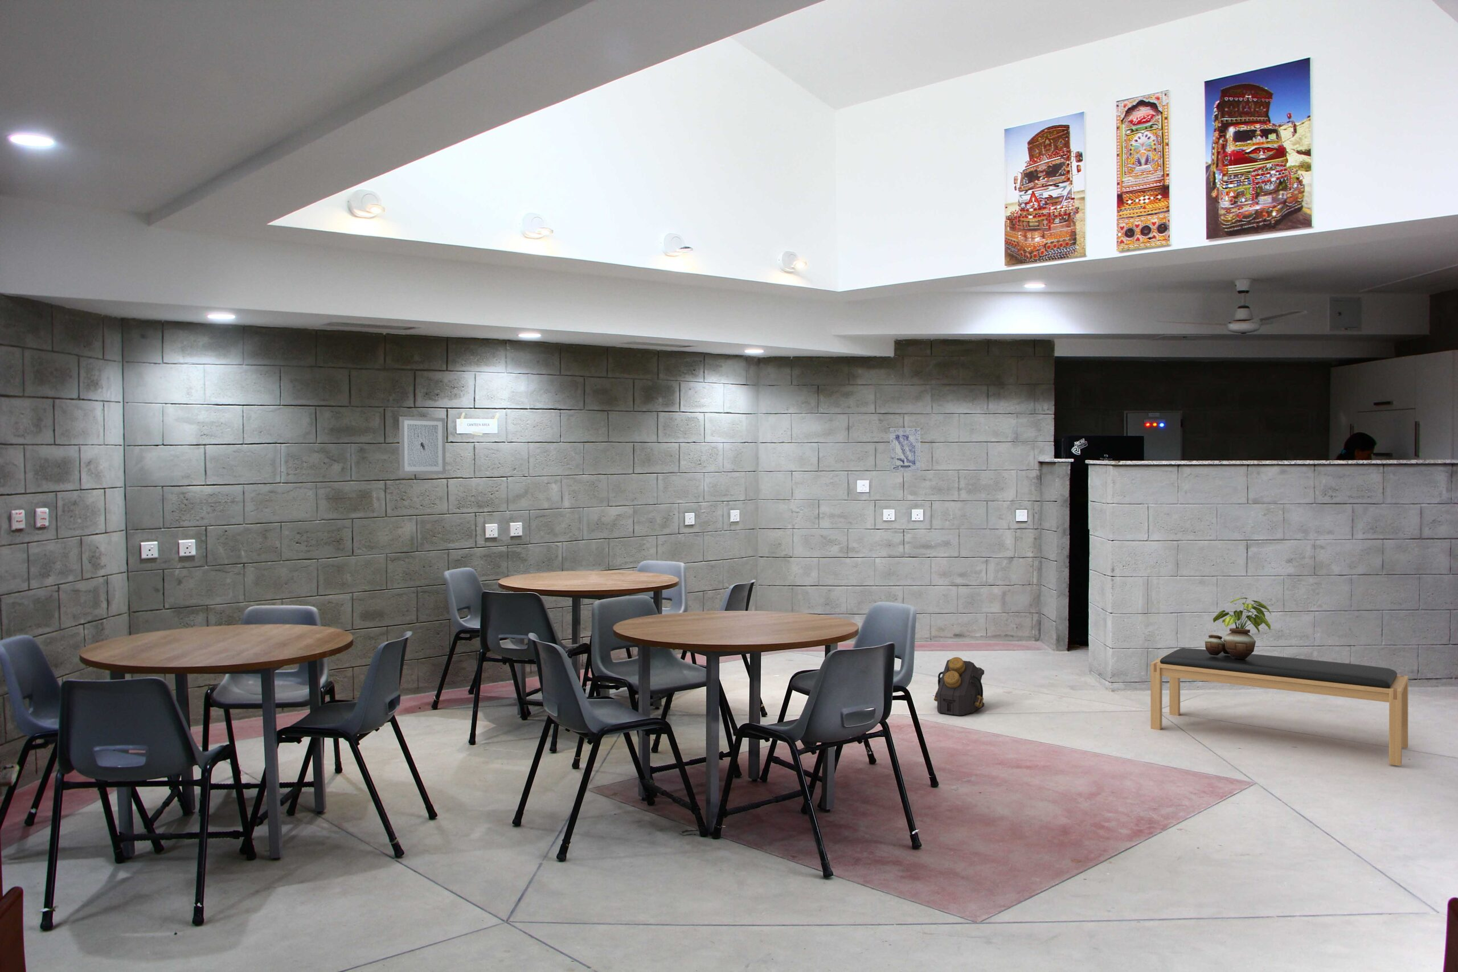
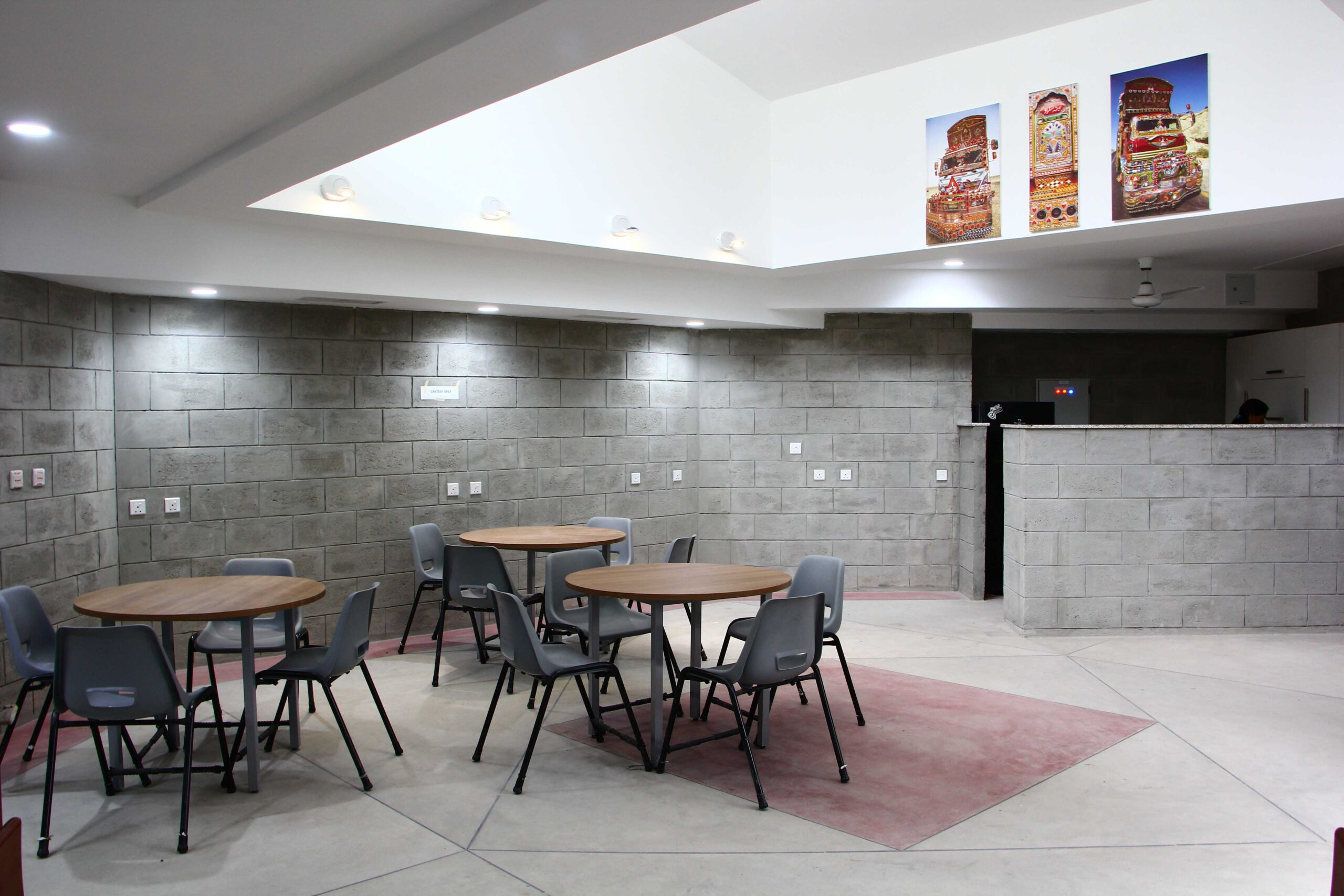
- bench [1150,648,1409,767]
- backpack [933,656,985,716]
- wall art [398,415,447,475]
- potted plant [1204,597,1271,658]
- wall art [890,427,921,473]
